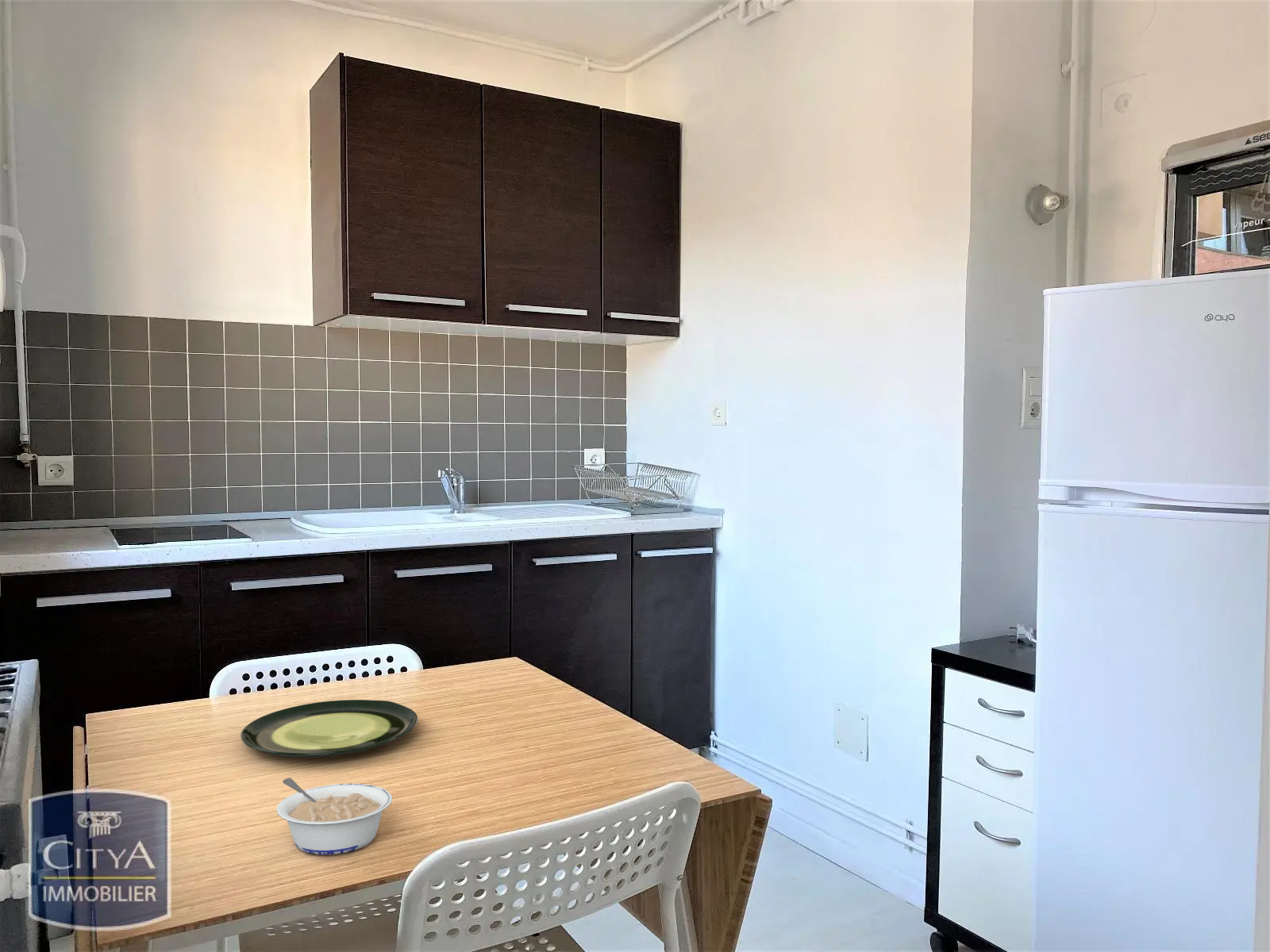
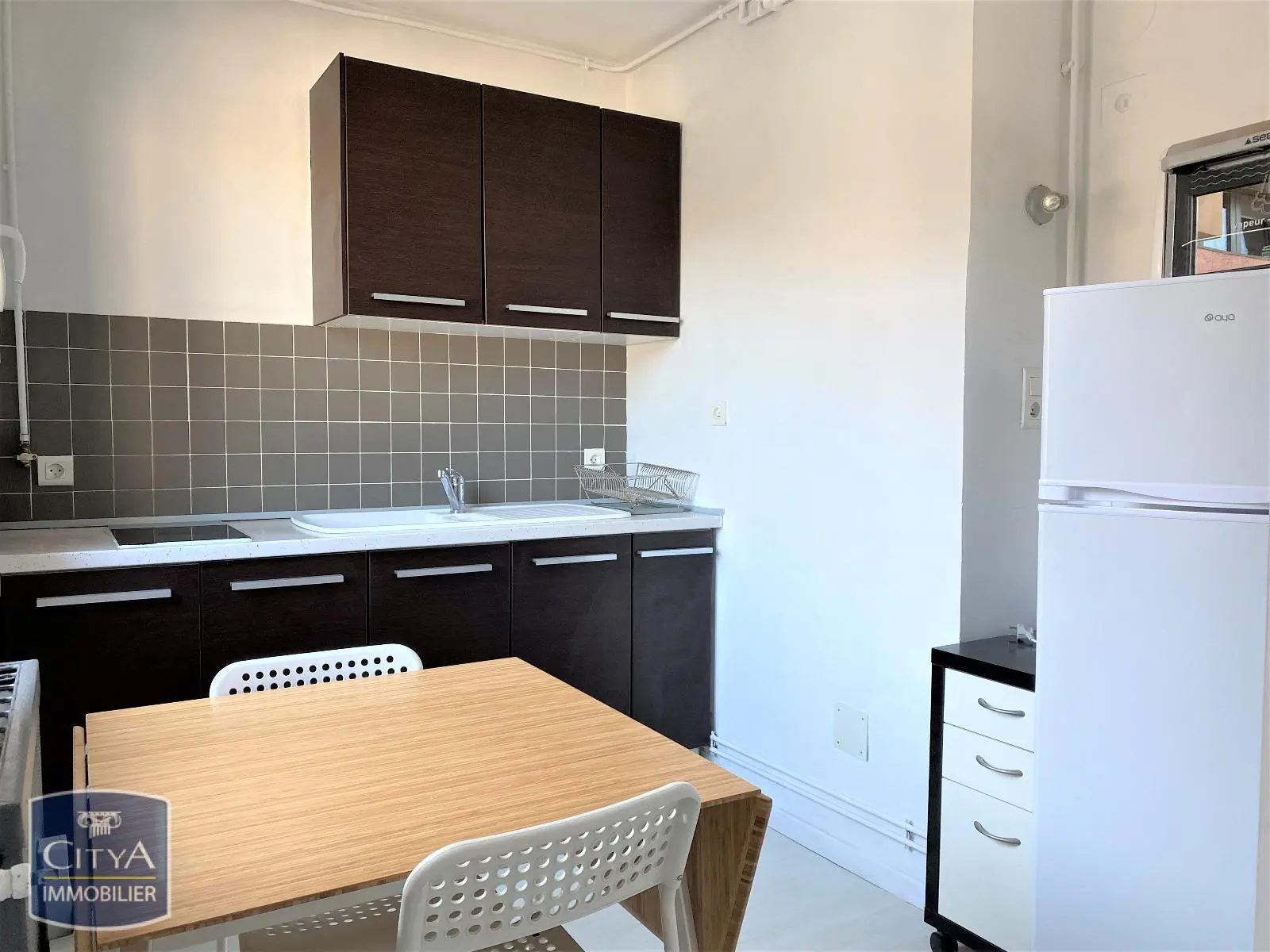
- legume [275,777,393,856]
- plate [240,699,418,758]
